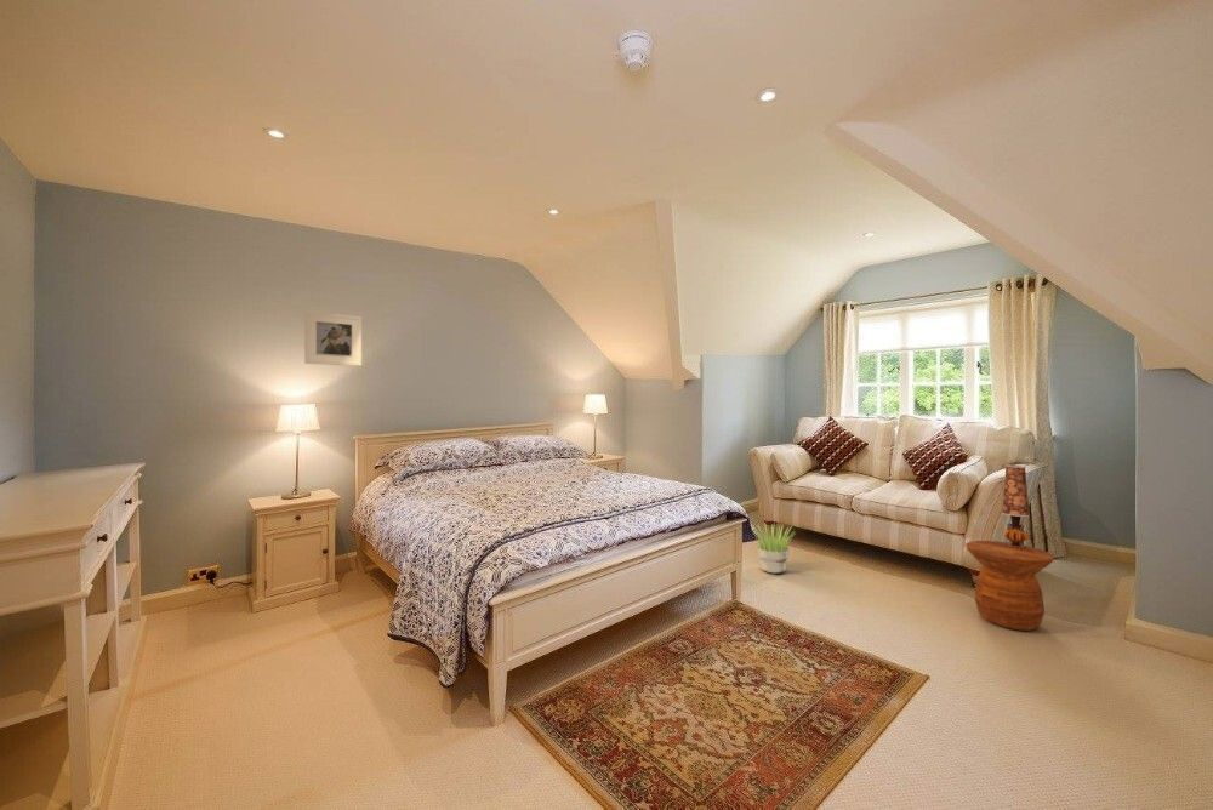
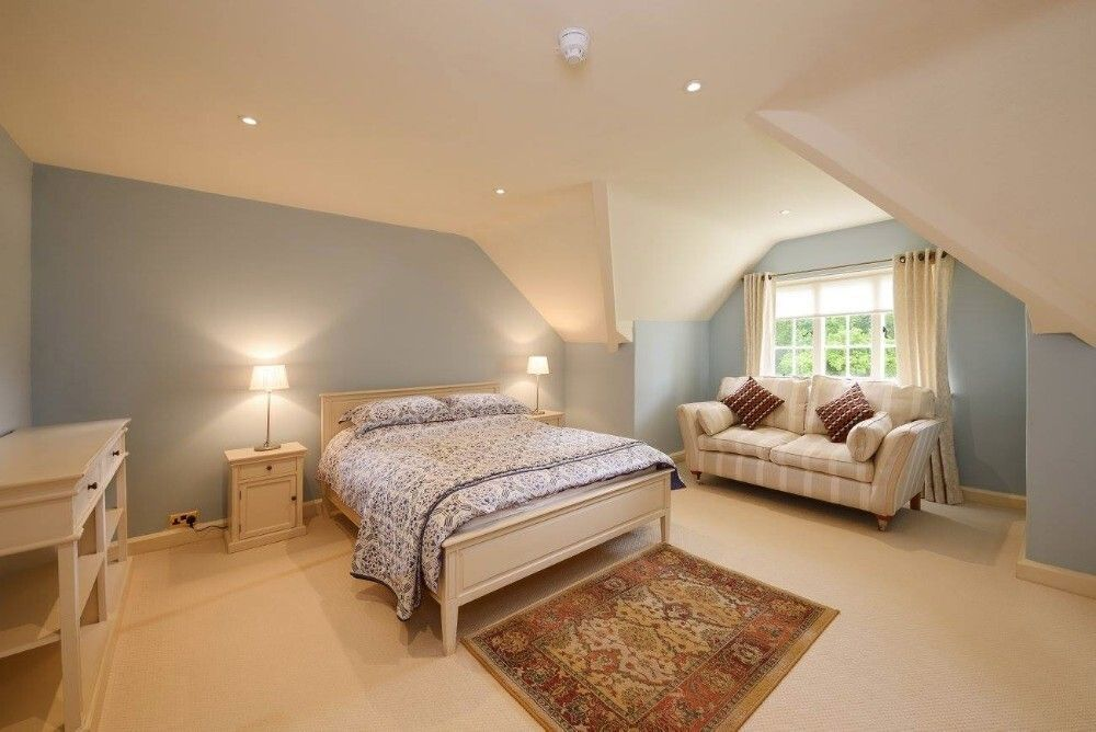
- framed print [303,309,363,367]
- table lamp [1001,464,1031,548]
- potted plant [752,521,795,575]
- side table [964,540,1055,632]
